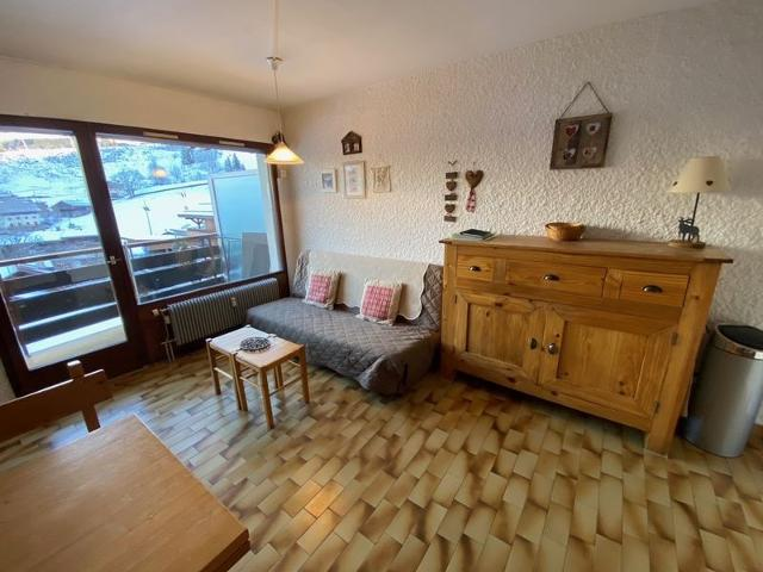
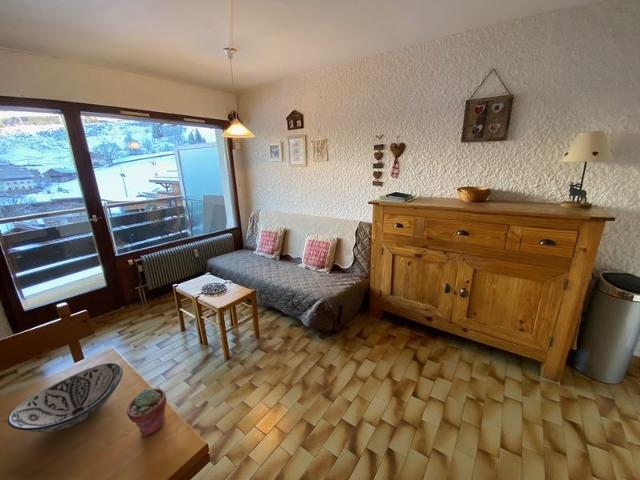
+ decorative bowl [6,362,124,433]
+ potted succulent [126,387,168,438]
